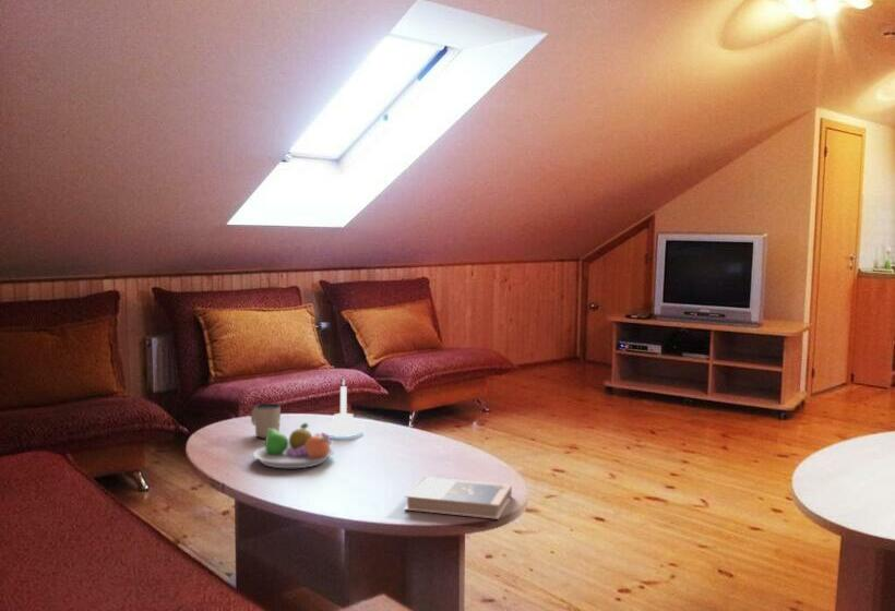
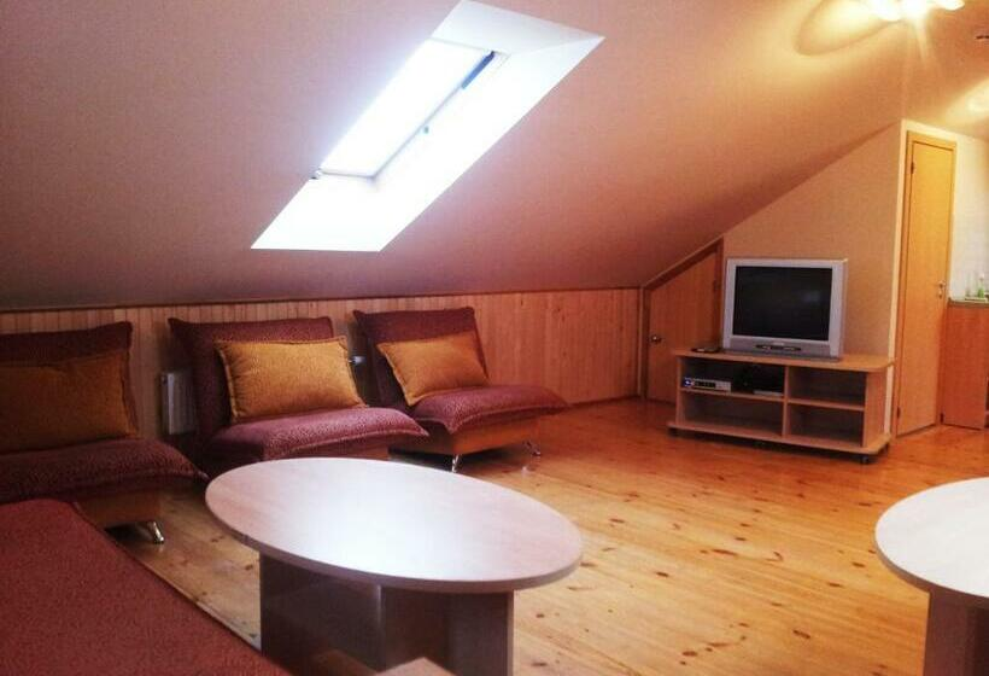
- mug [250,403,282,440]
- hardback book [403,476,513,520]
- fruit bowl [252,422,335,469]
- candle holder [321,379,366,438]
